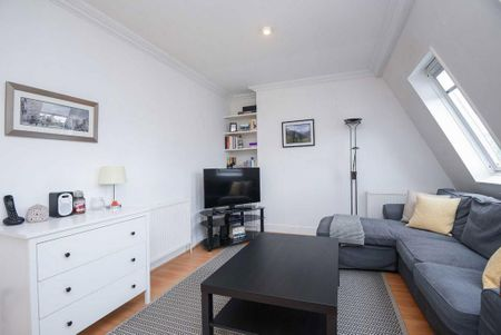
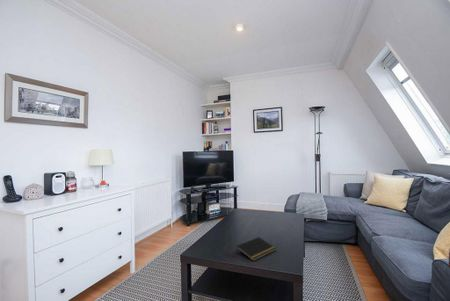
+ notepad [235,236,277,262]
